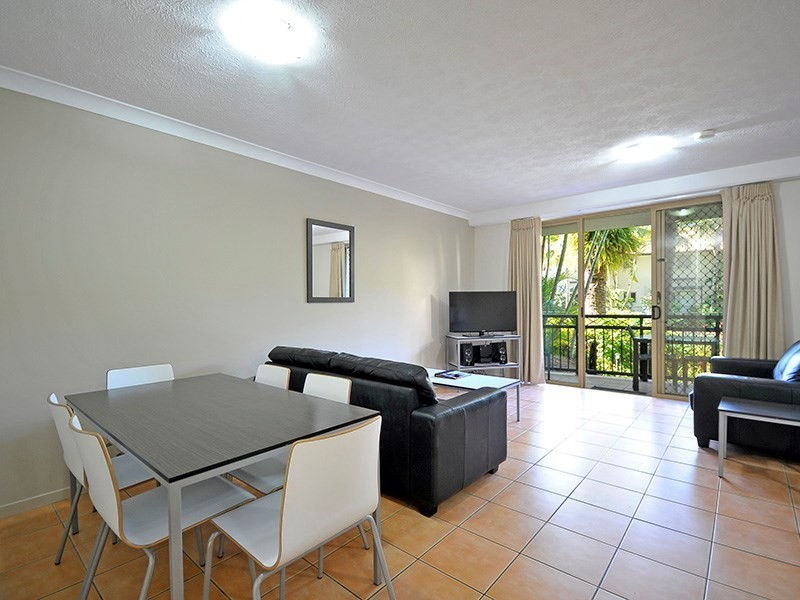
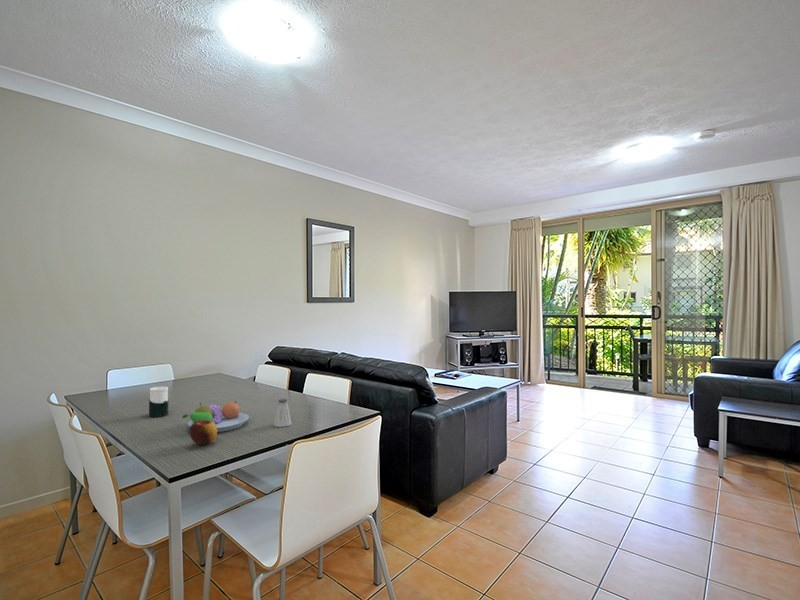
+ cup [148,386,170,418]
+ apple [189,420,218,446]
+ saltshaker [273,398,292,428]
+ fruit bowl [181,401,250,433]
